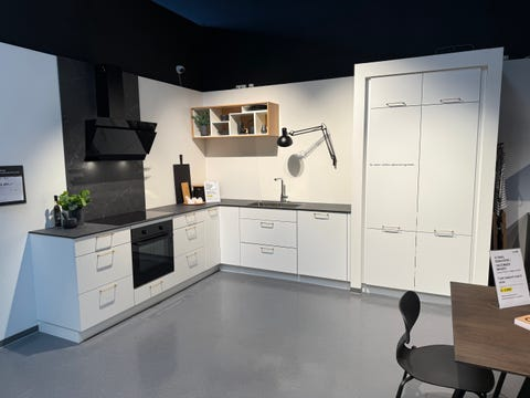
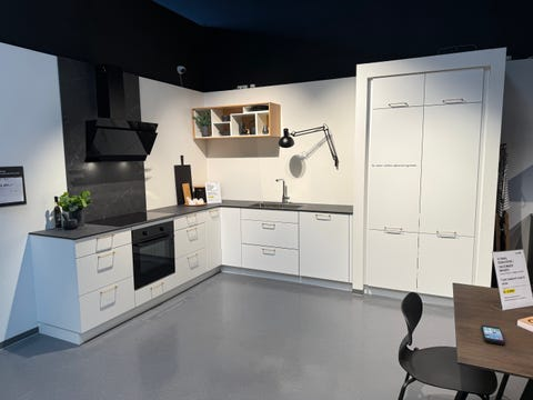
+ smartphone [480,324,506,346]
